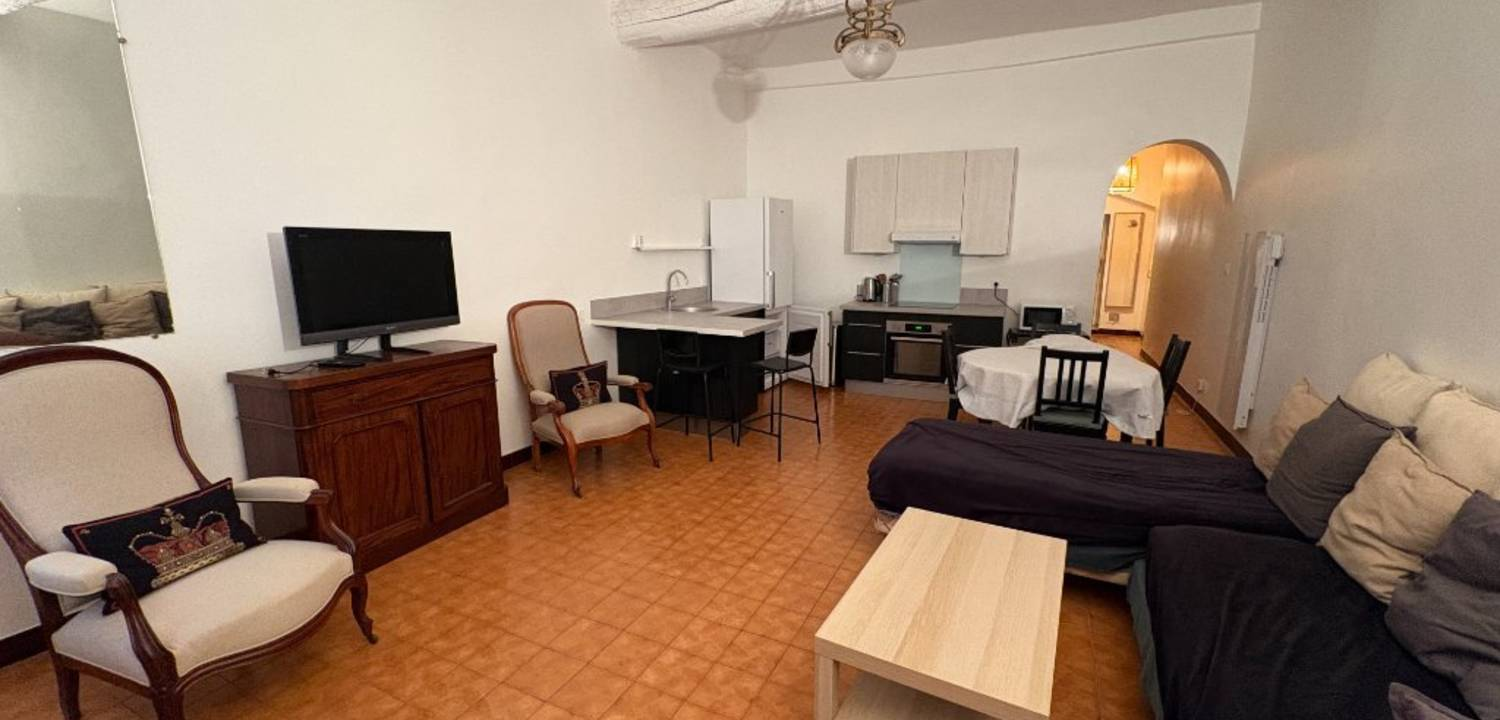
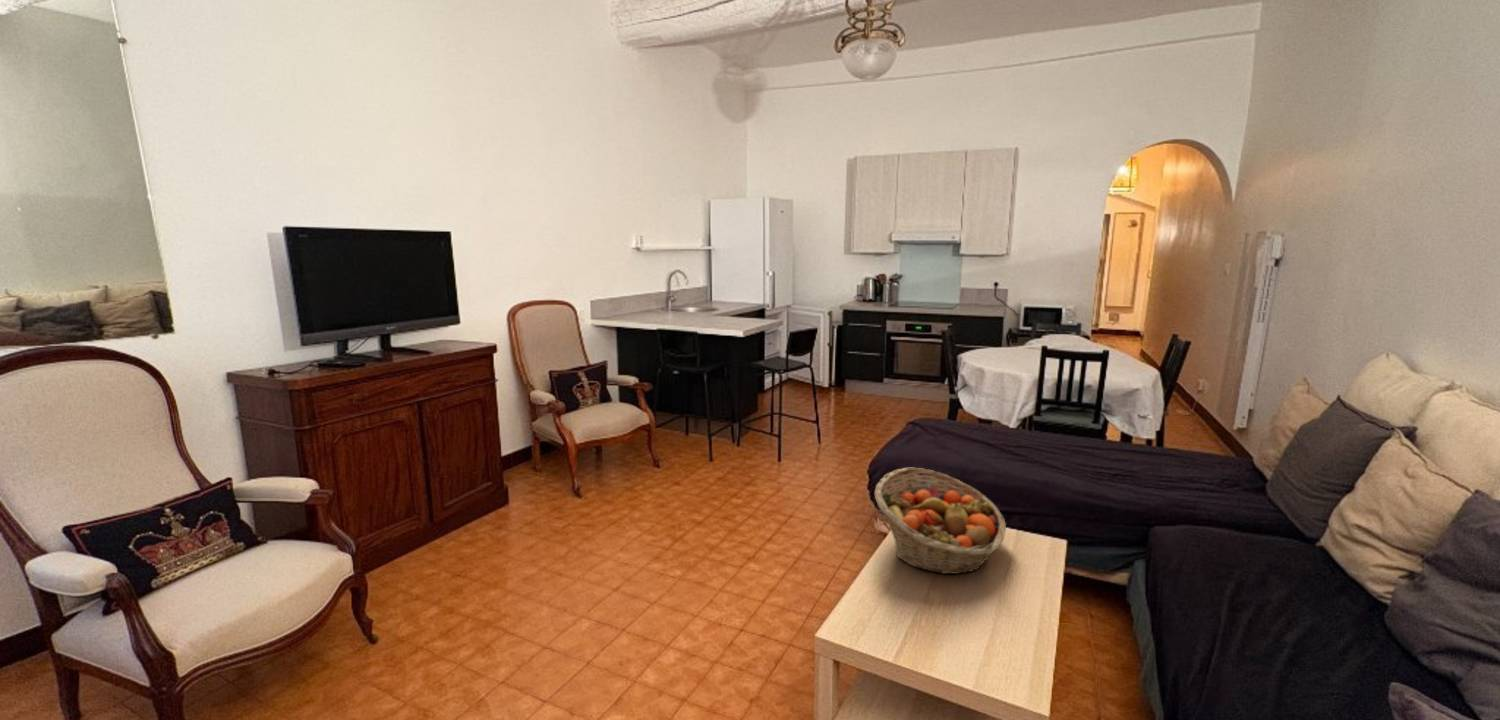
+ fruit basket [874,466,1007,575]
